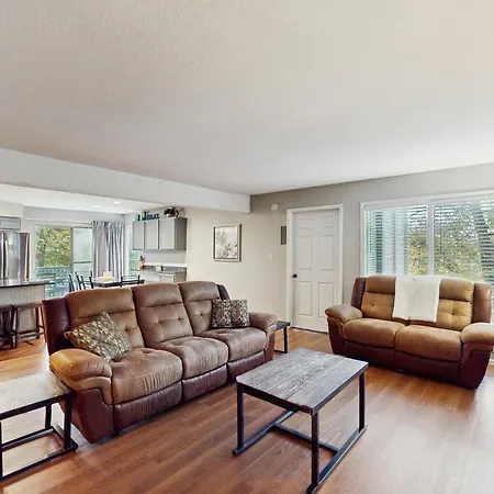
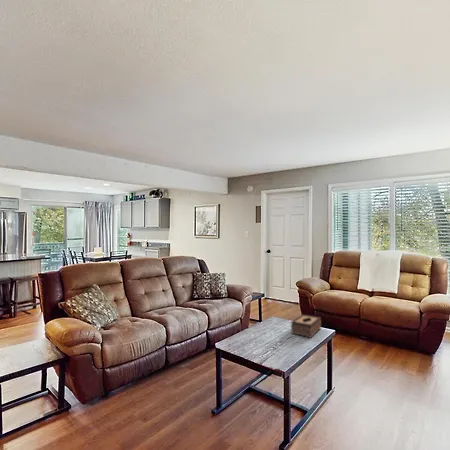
+ tissue box [290,313,322,339]
